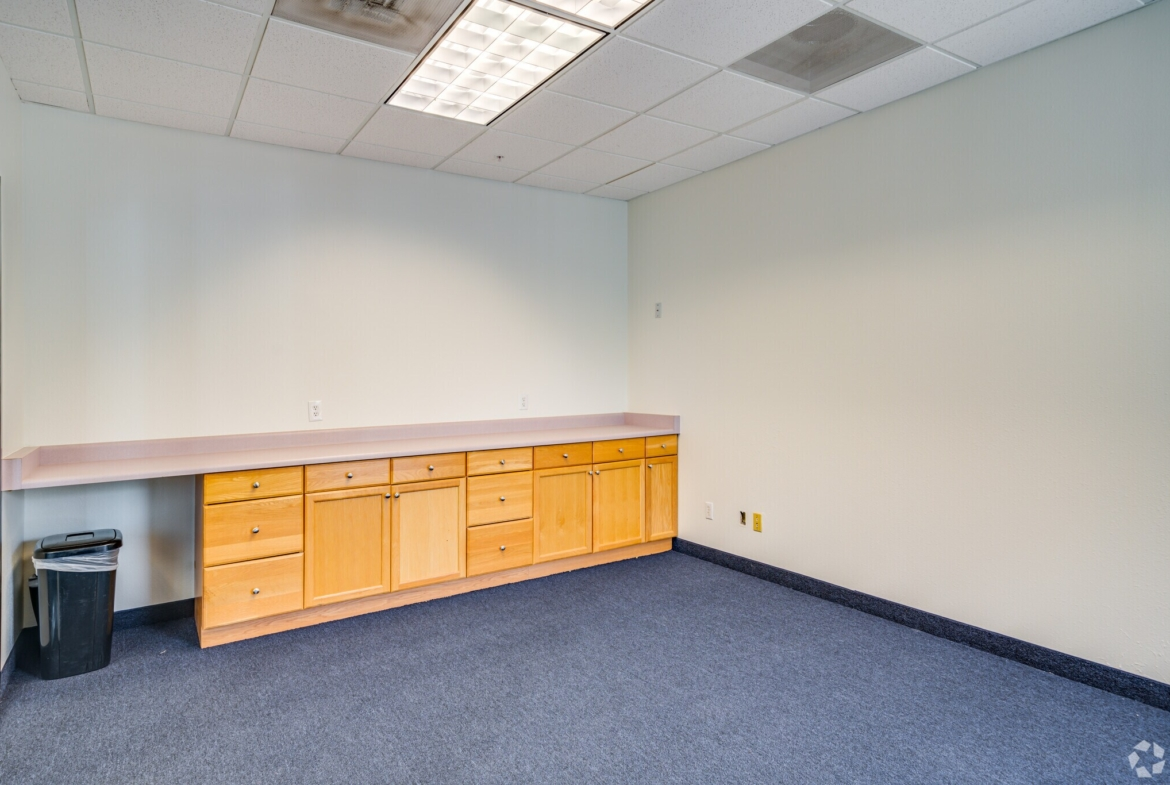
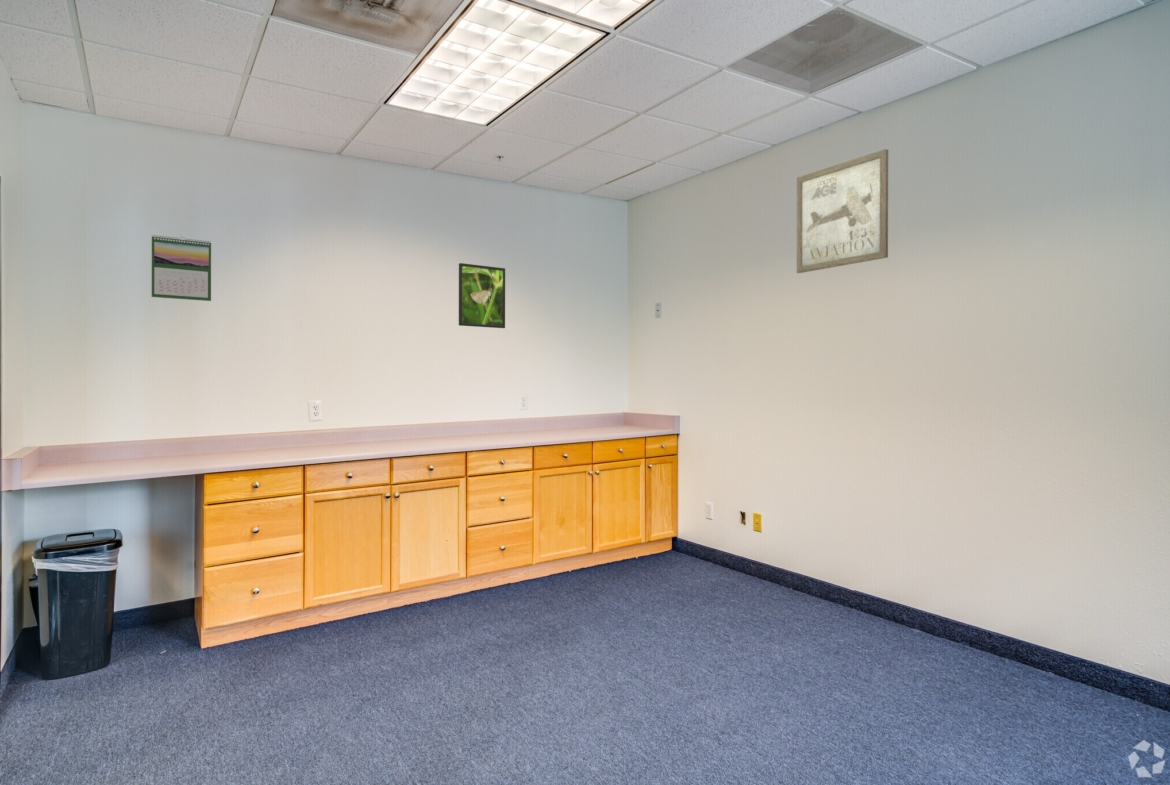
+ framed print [458,262,506,329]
+ wall art [796,148,889,274]
+ calendar [151,234,212,302]
